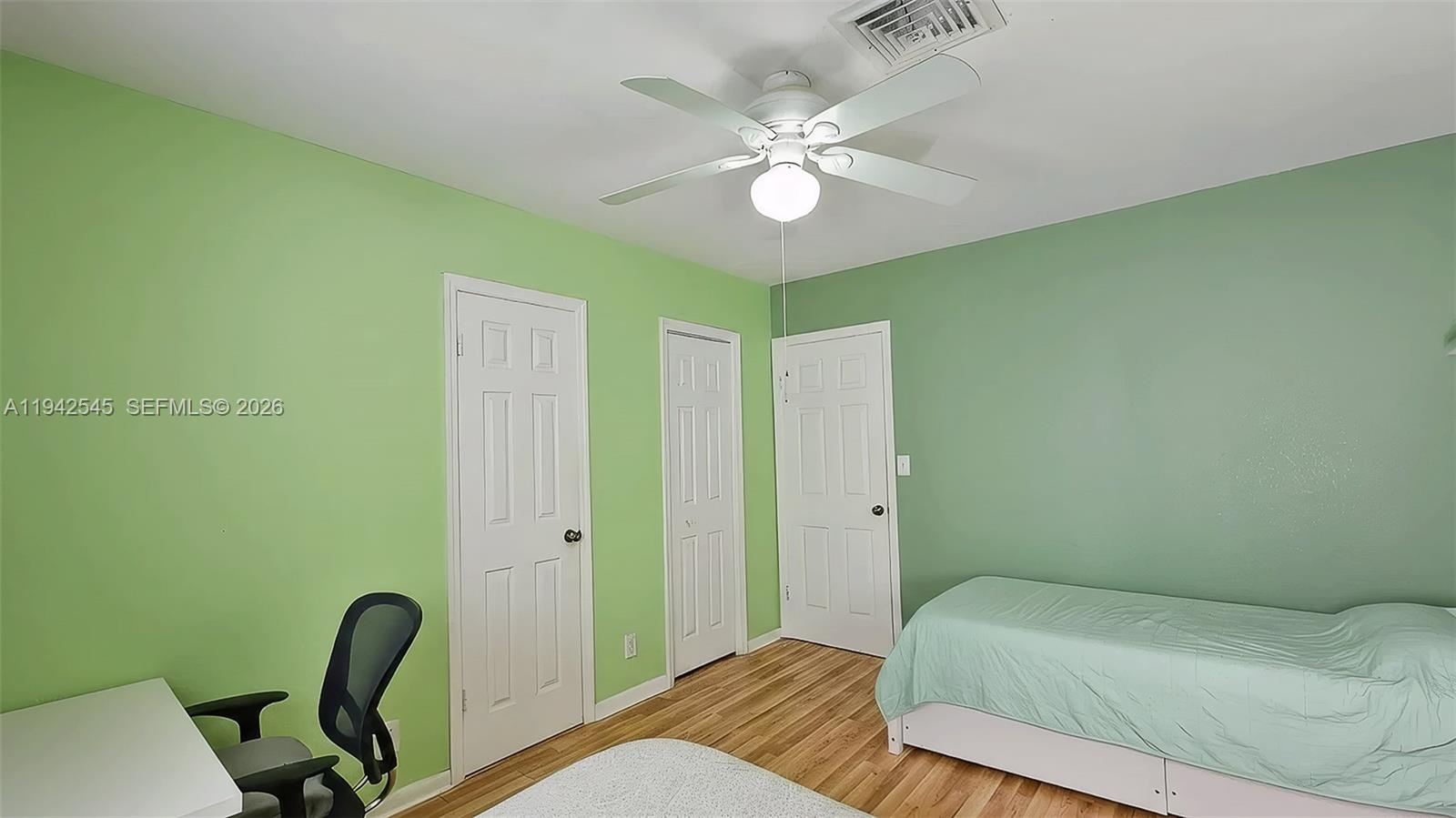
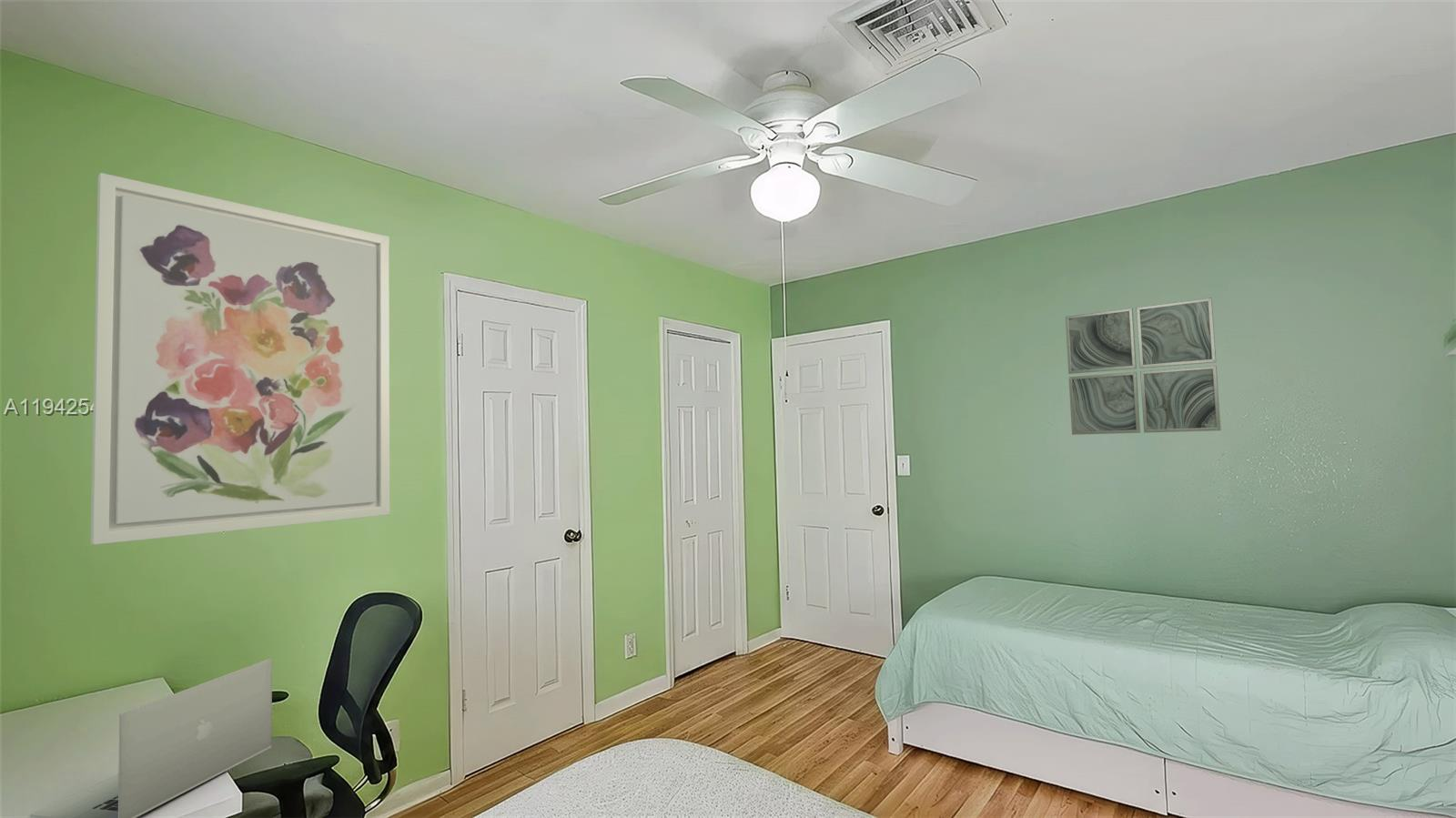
+ laptop [29,657,273,818]
+ wall art [89,172,390,546]
+ wall art [1065,297,1222,436]
